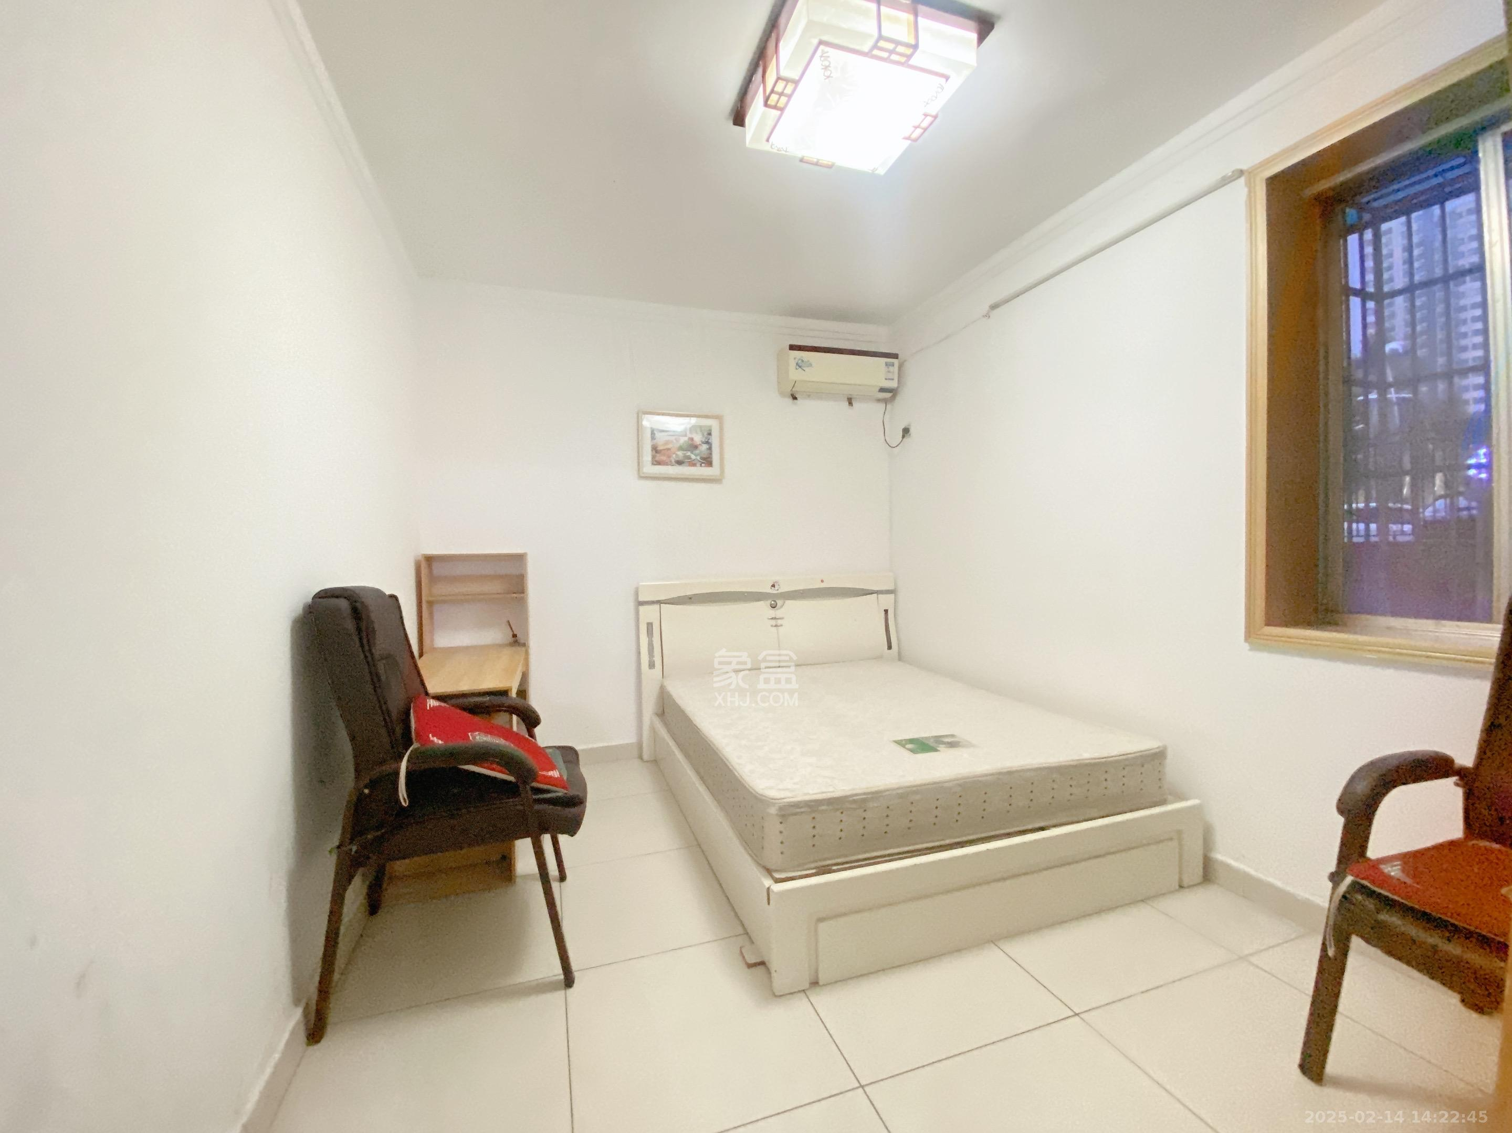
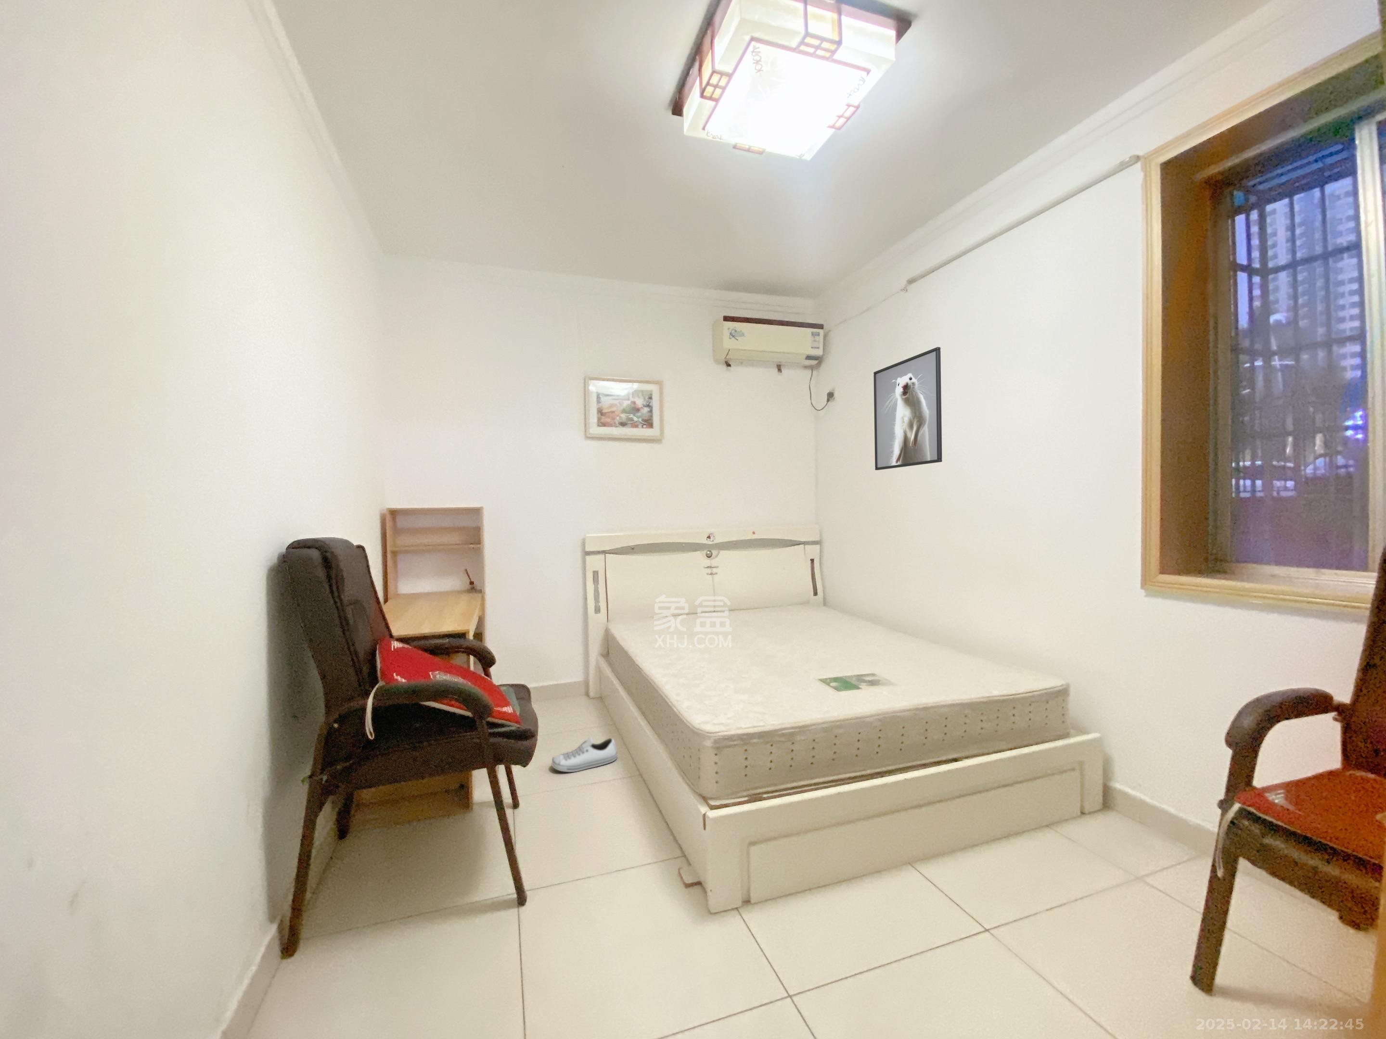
+ shoe [551,736,618,773]
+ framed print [873,346,943,470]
